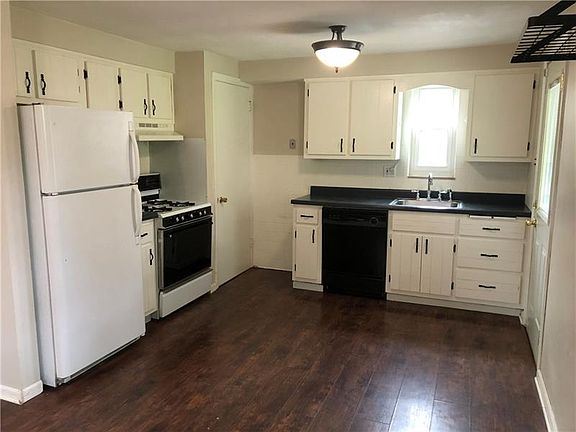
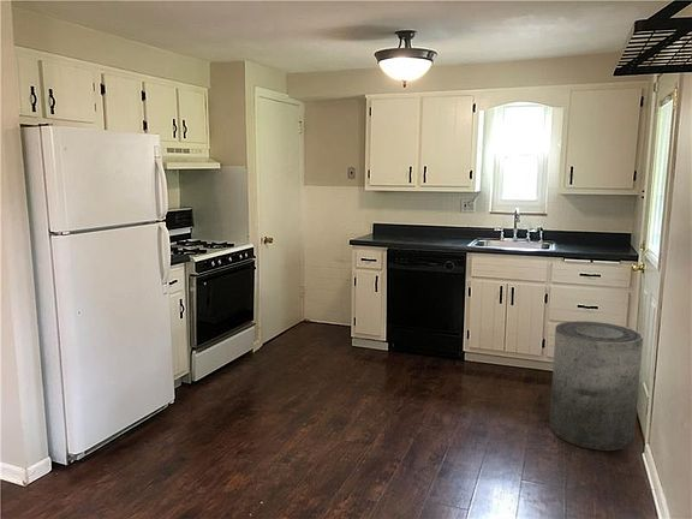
+ trash can [549,320,644,452]
